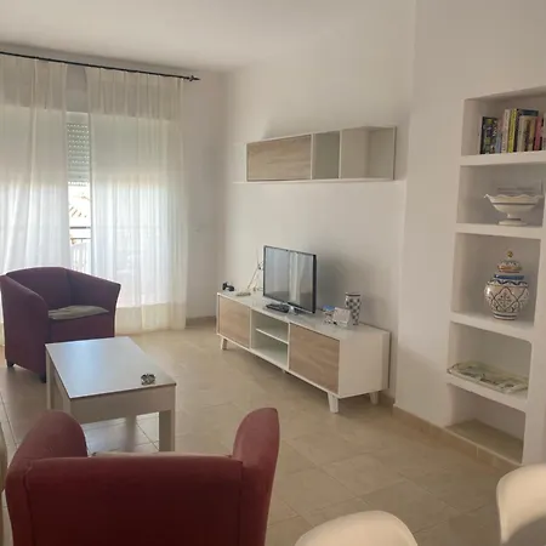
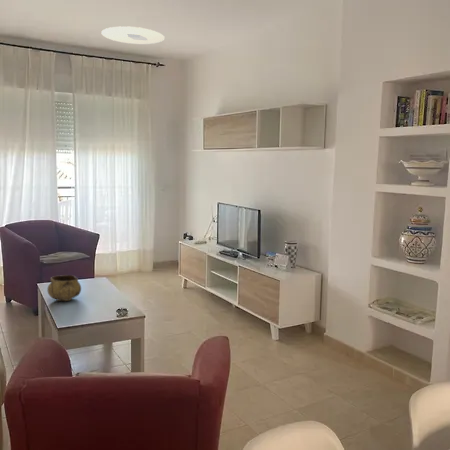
+ ceiling light [100,25,166,45]
+ decorative bowl [46,274,82,302]
